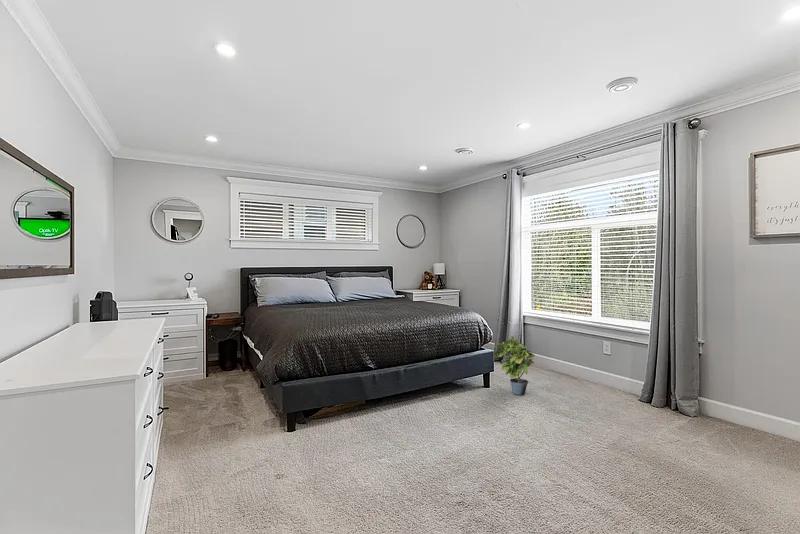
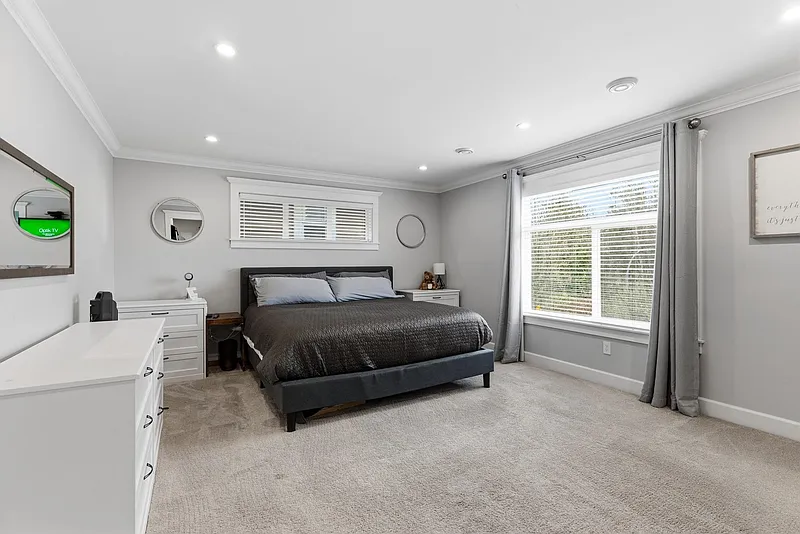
- potted plant [492,335,536,396]
